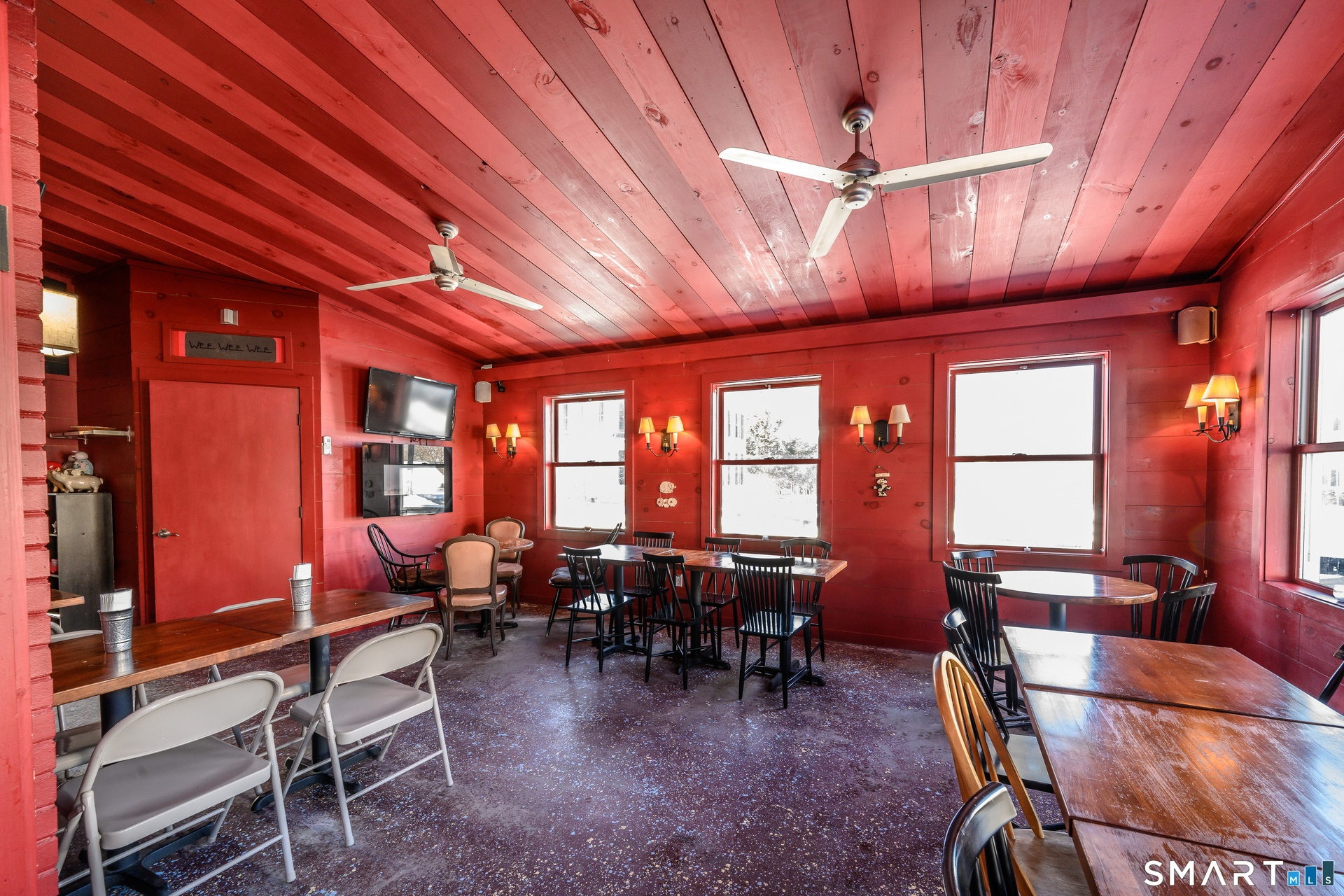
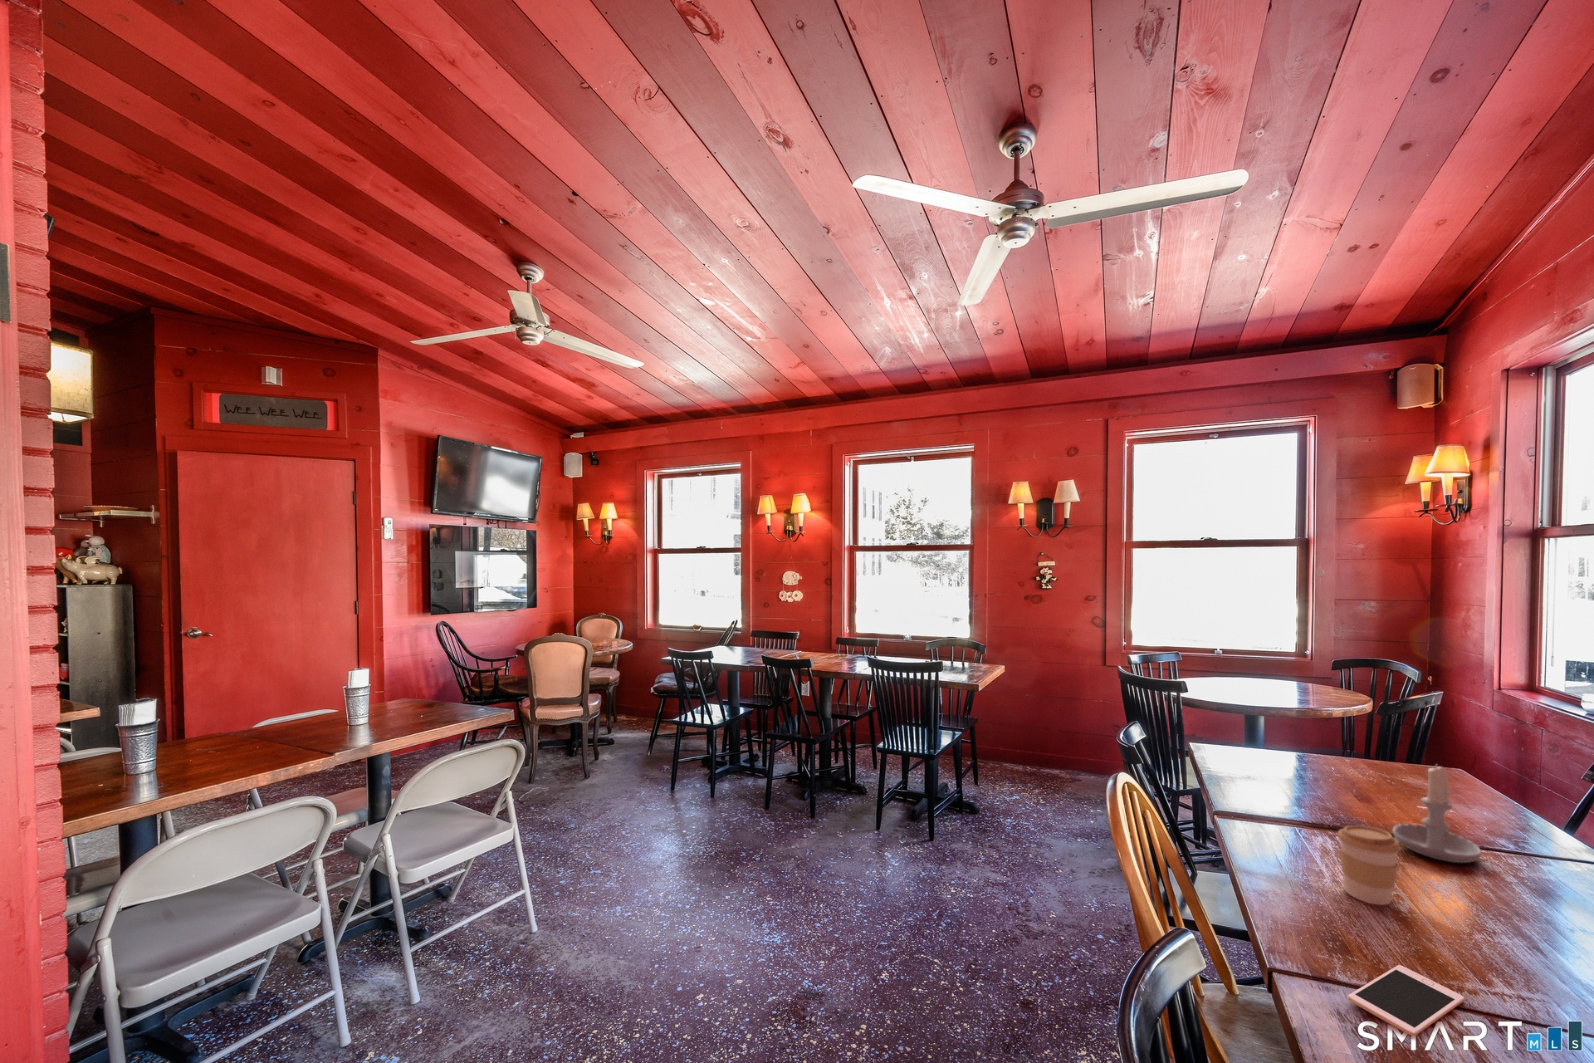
+ cell phone [1347,965,1466,1037]
+ candle [1391,763,1483,864]
+ coffee cup [1337,825,1402,906]
